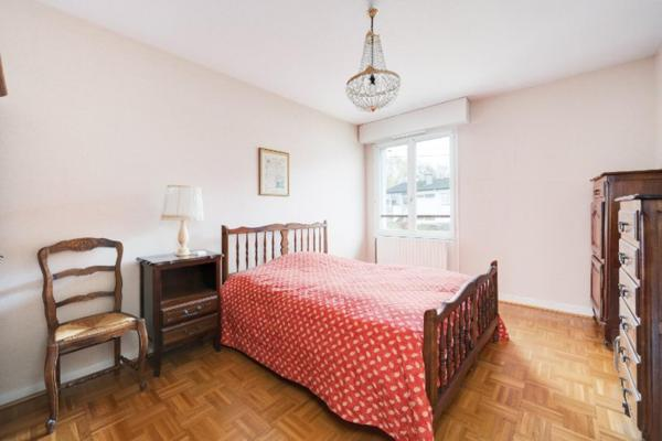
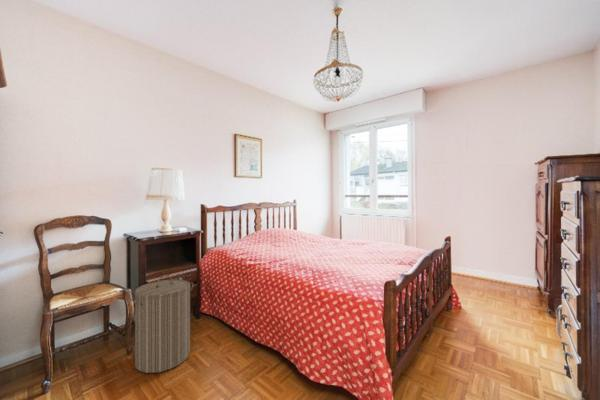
+ laundry hamper [128,274,195,374]
